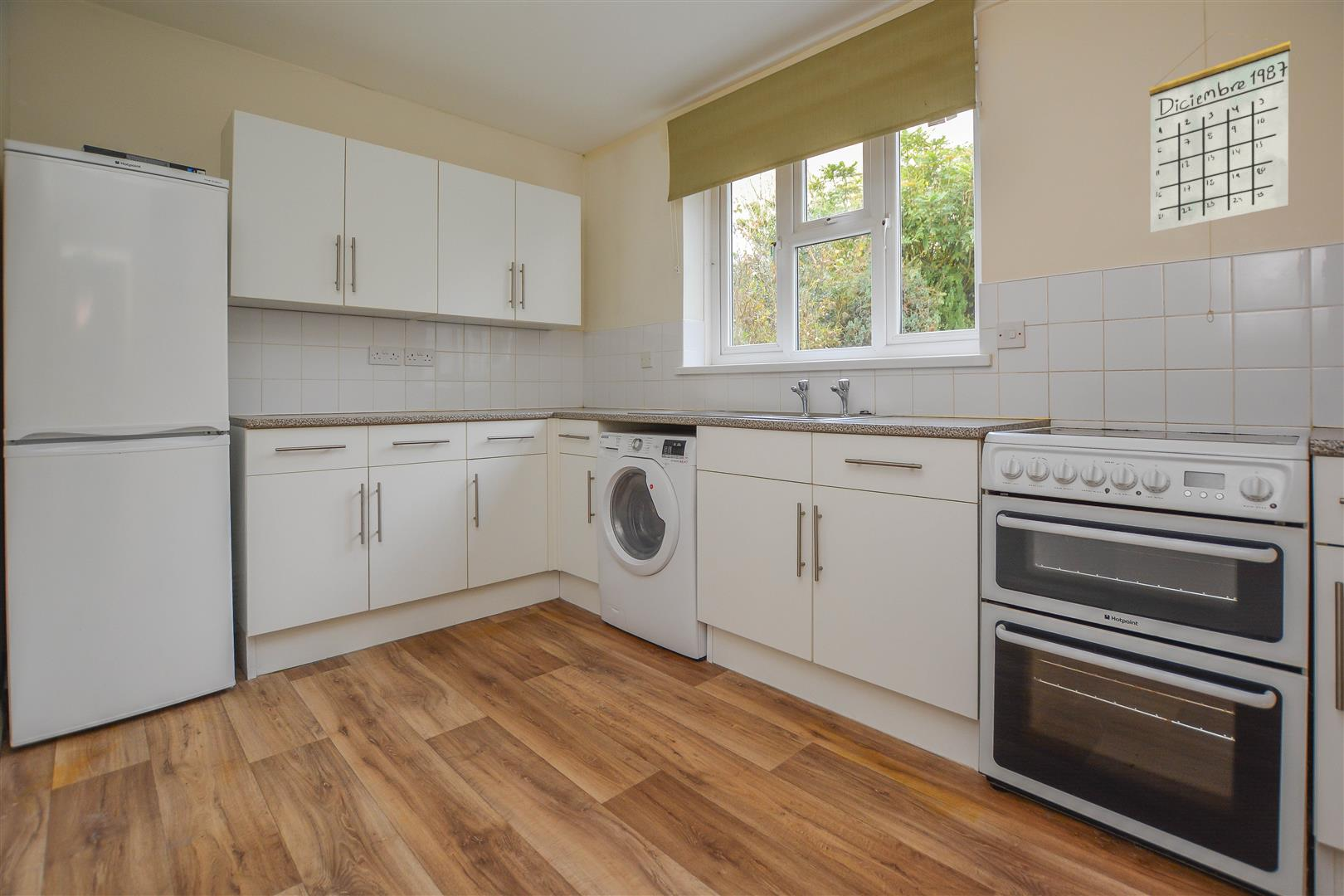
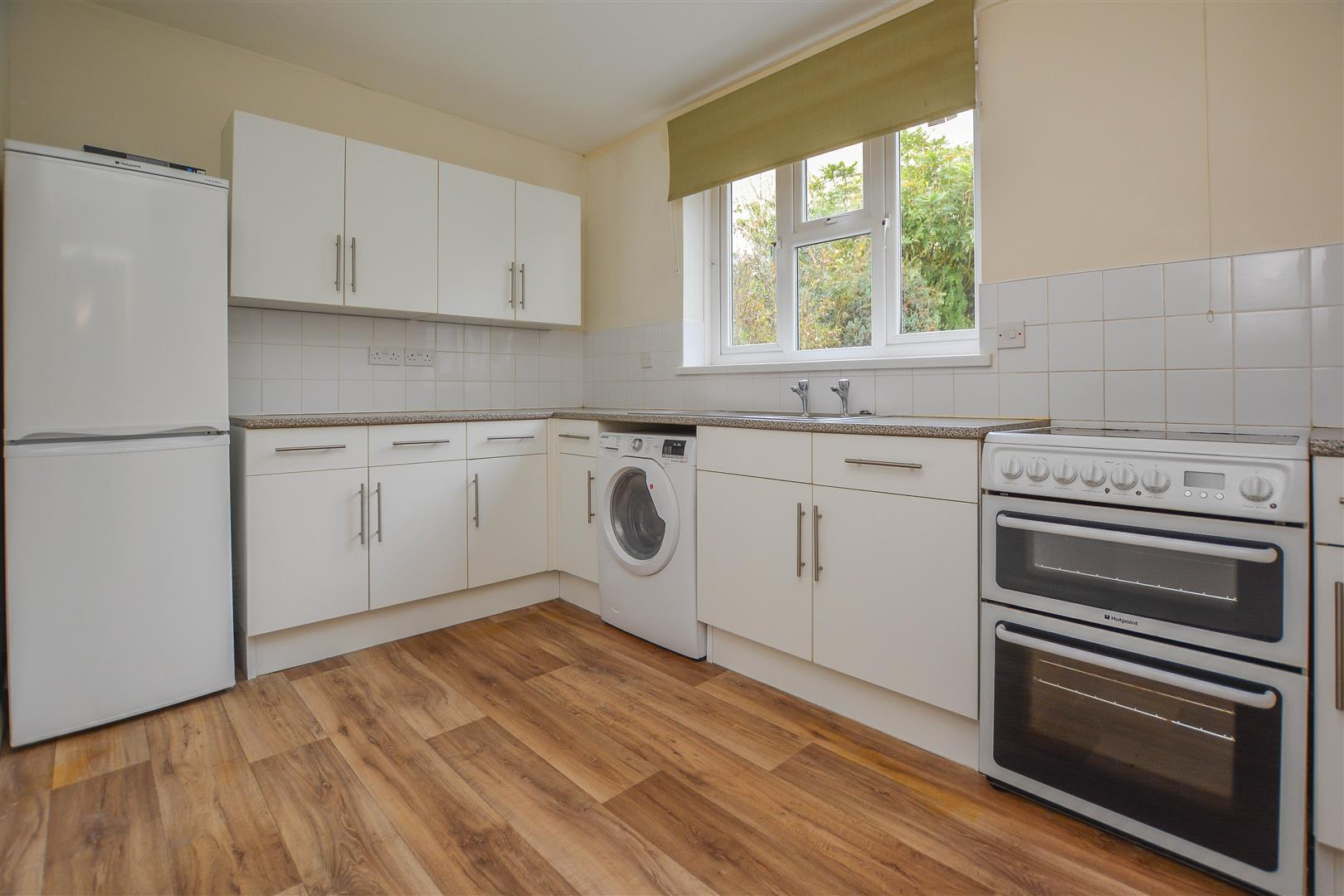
- calendar [1148,31,1292,234]
